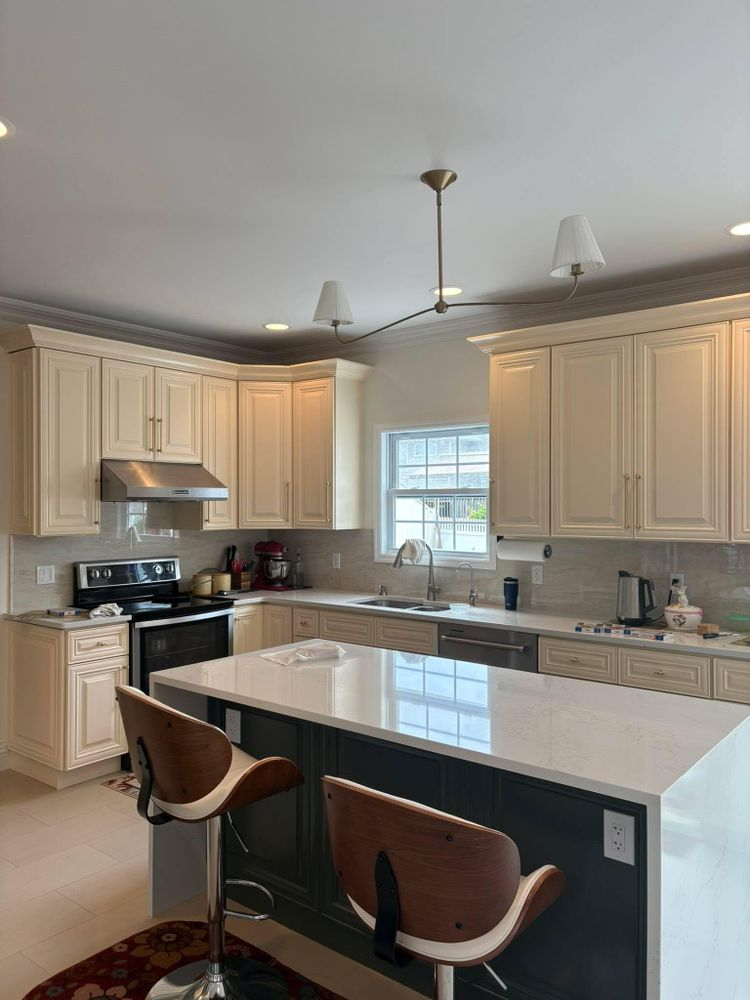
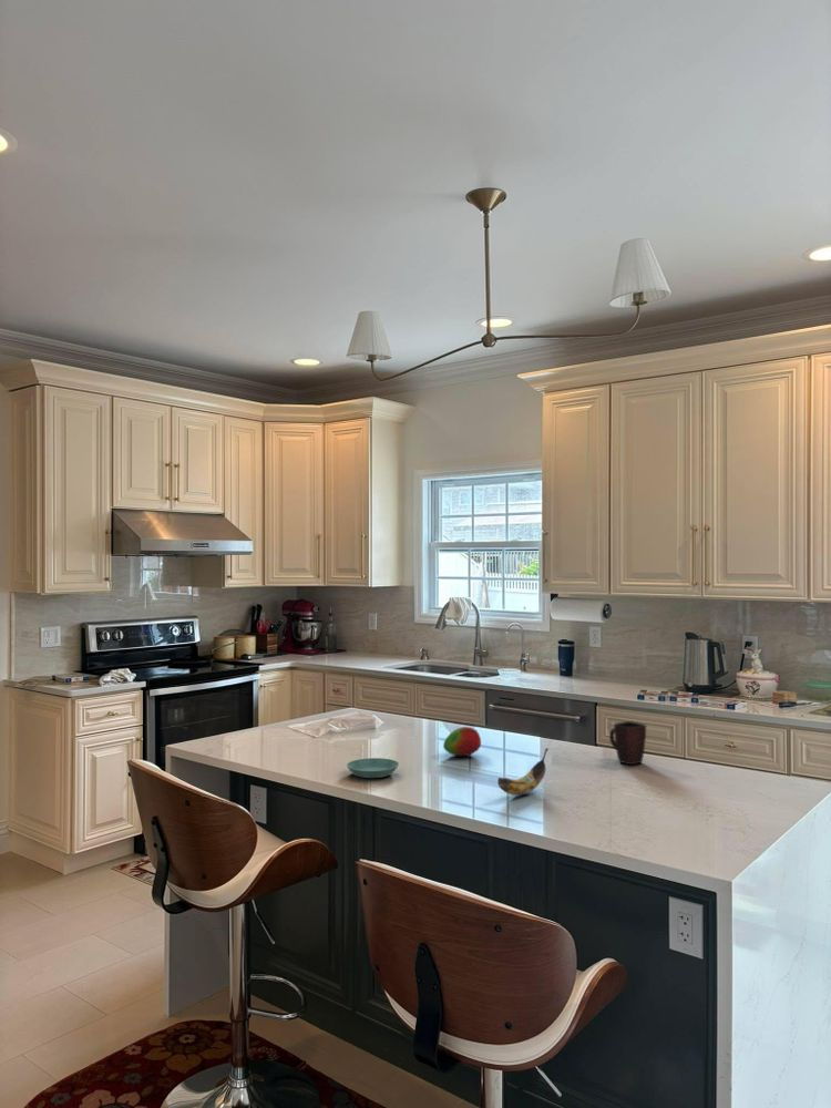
+ saucer [346,757,400,779]
+ mug [608,720,647,766]
+ fruit [442,726,482,757]
+ banana [496,747,550,797]
